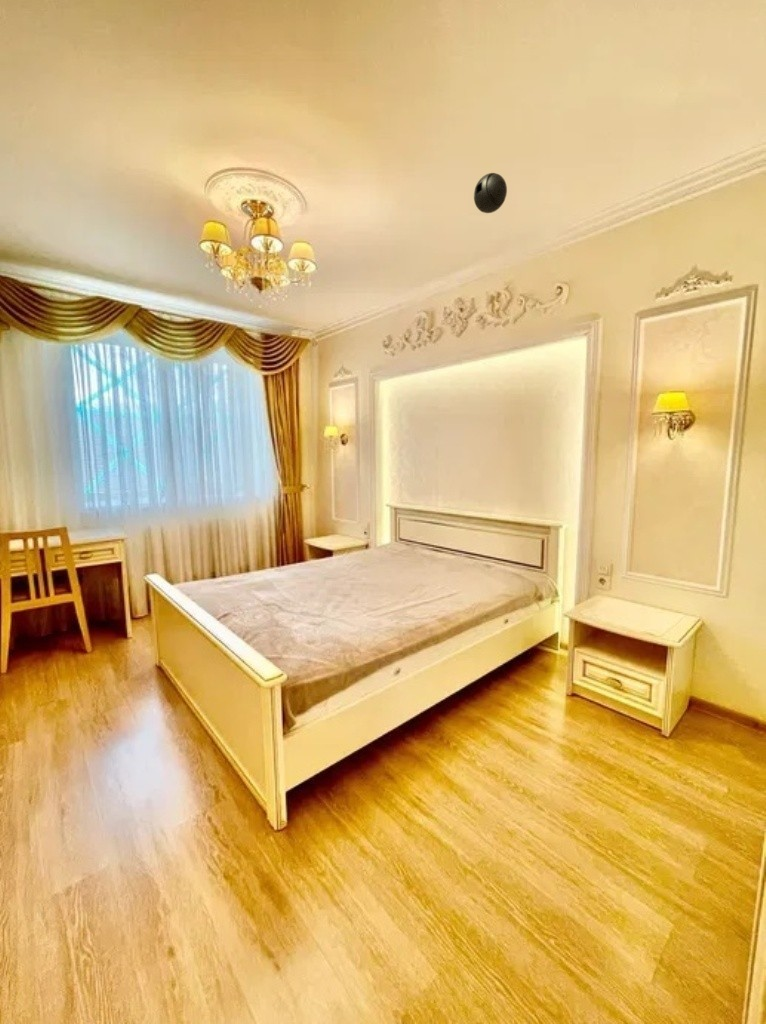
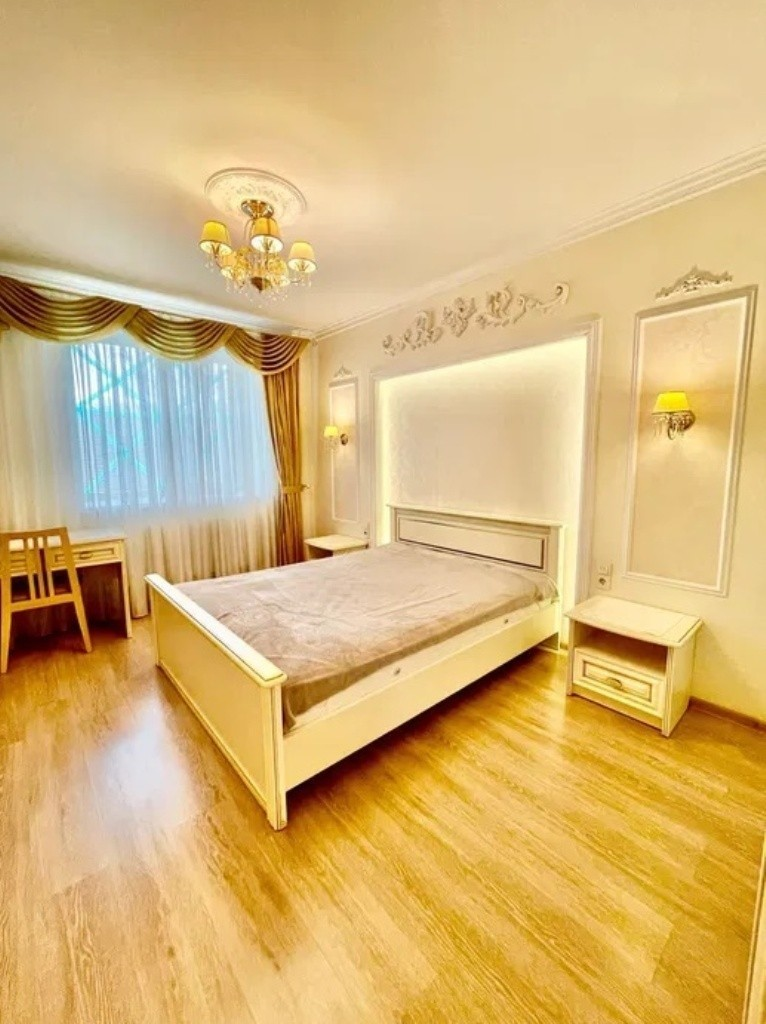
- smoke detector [473,172,508,214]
